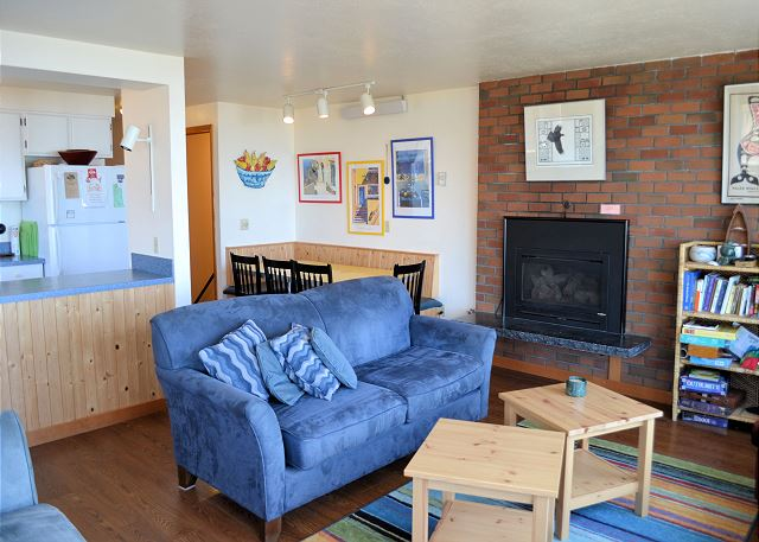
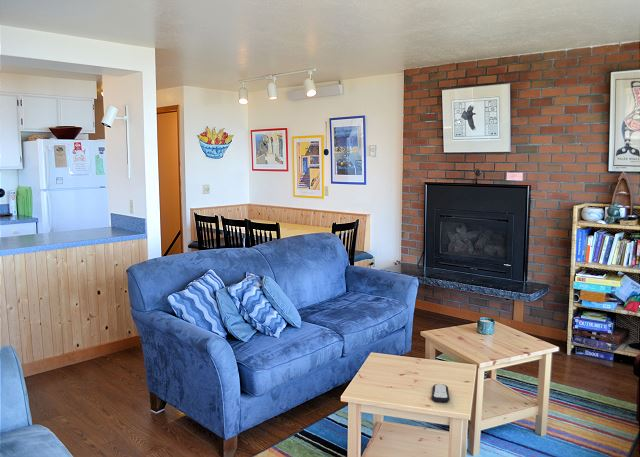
+ remote control [431,383,451,403]
